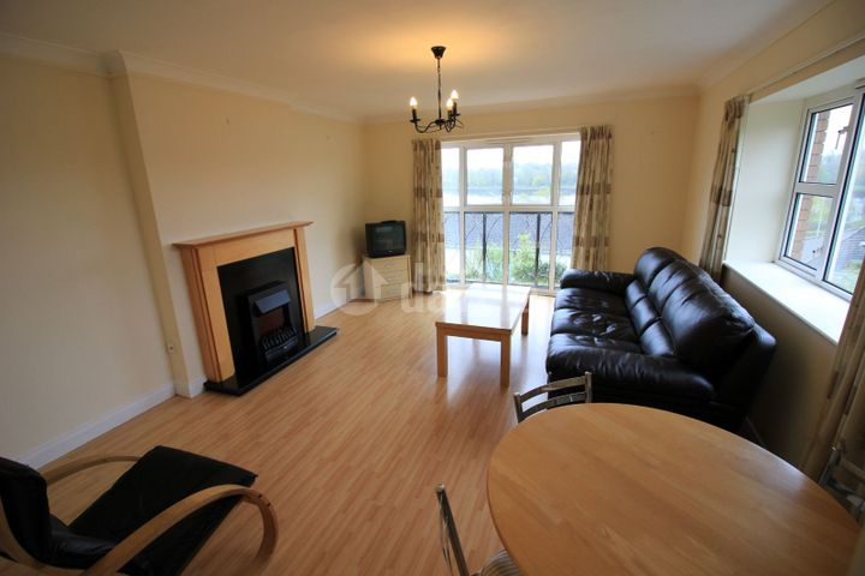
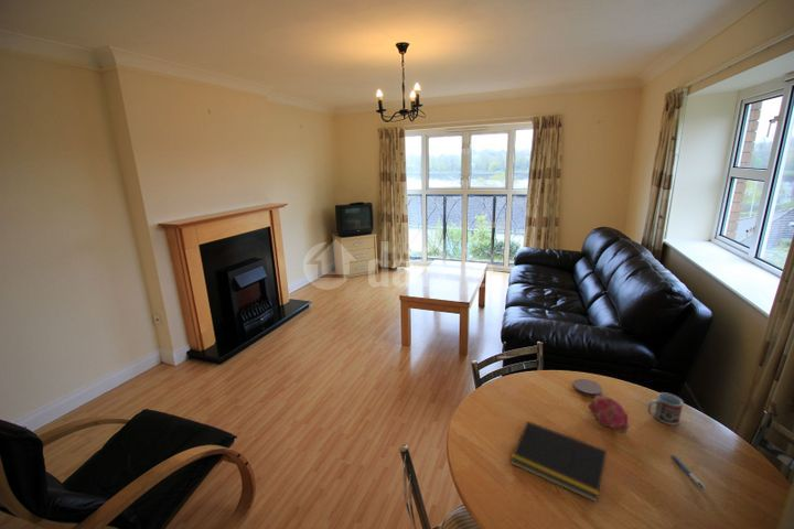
+ coaster [572,378,603,398]
+ notepad [509,420,608,504]
+ fruit [587,395,631,434]
+ pen [670,453,708,493]
+ cup [646,391,685,427]
